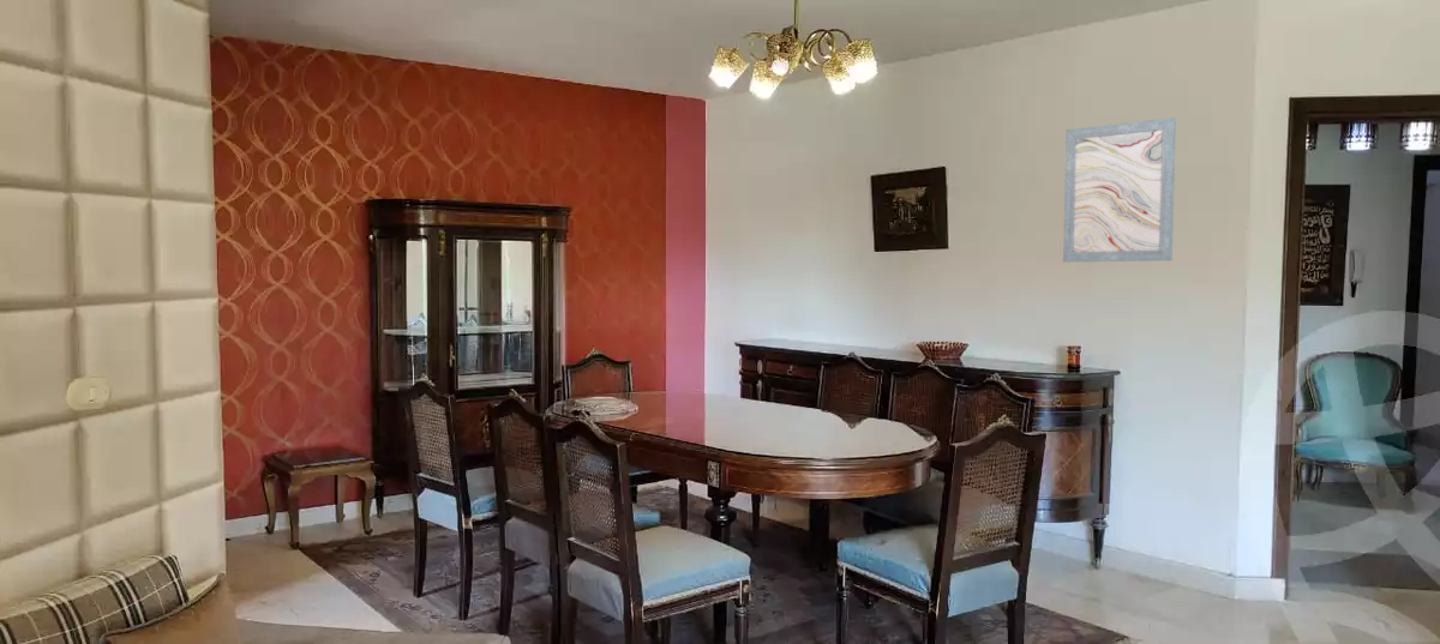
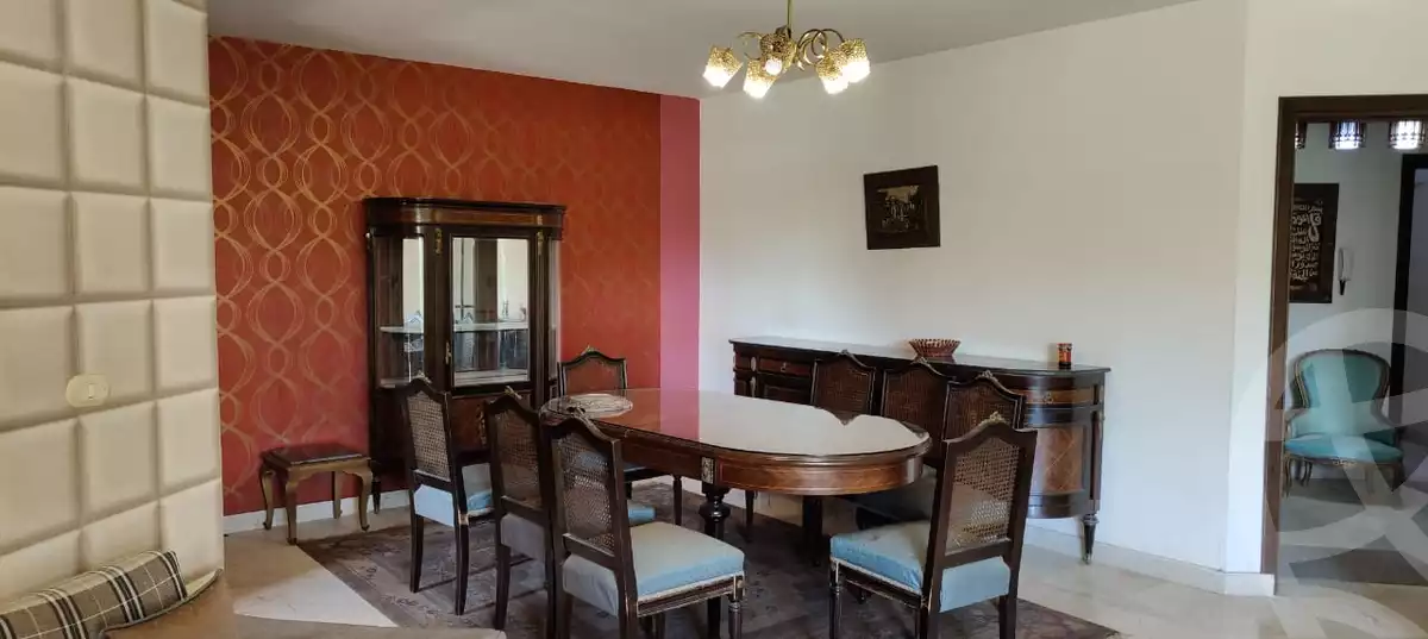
- wall art [1062,116,1177,263]
